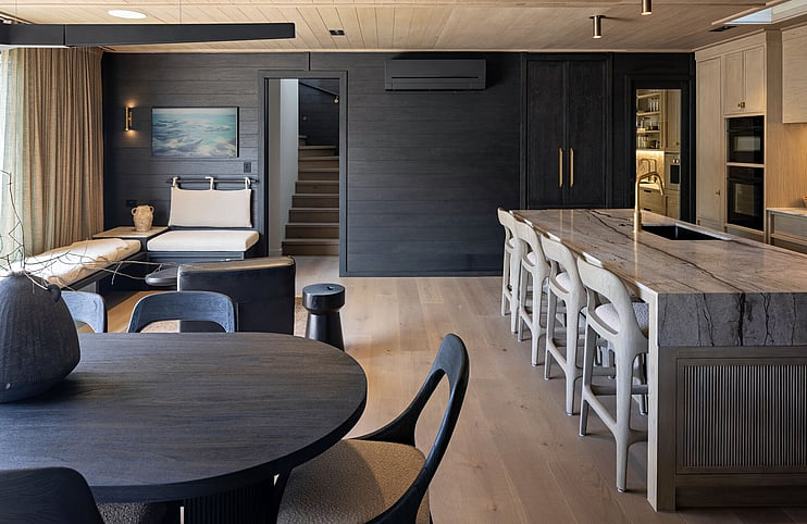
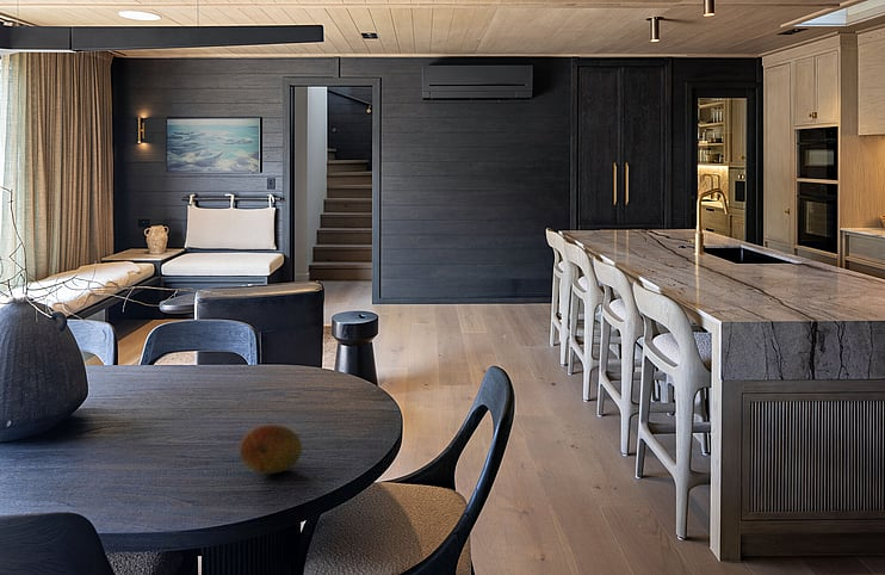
+ fruit [239,423,303,475]
